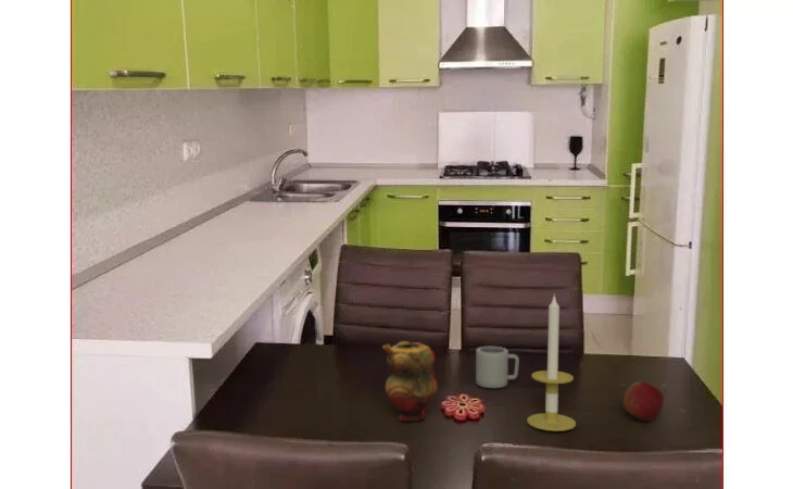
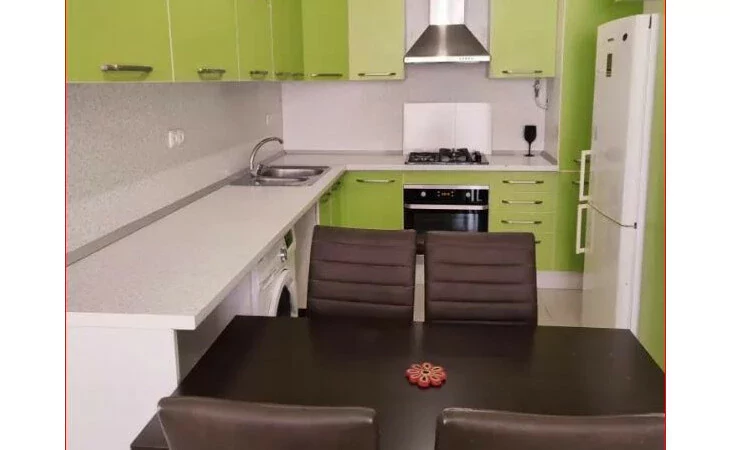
- teapot [381,340,439,423]
- cup [475,346,520,389]
- candle [526,292,577,432]
- apple [622,380,665,422]
